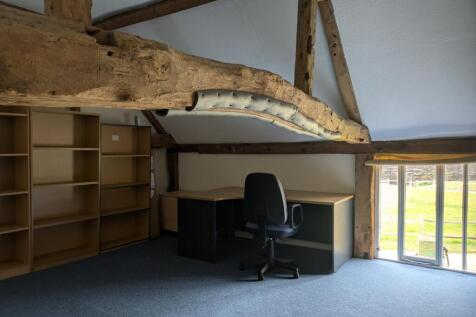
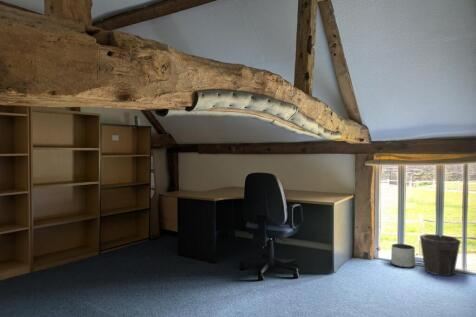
+ planter [390,243,416,269]
+ waste bin [419,233,461,277]
